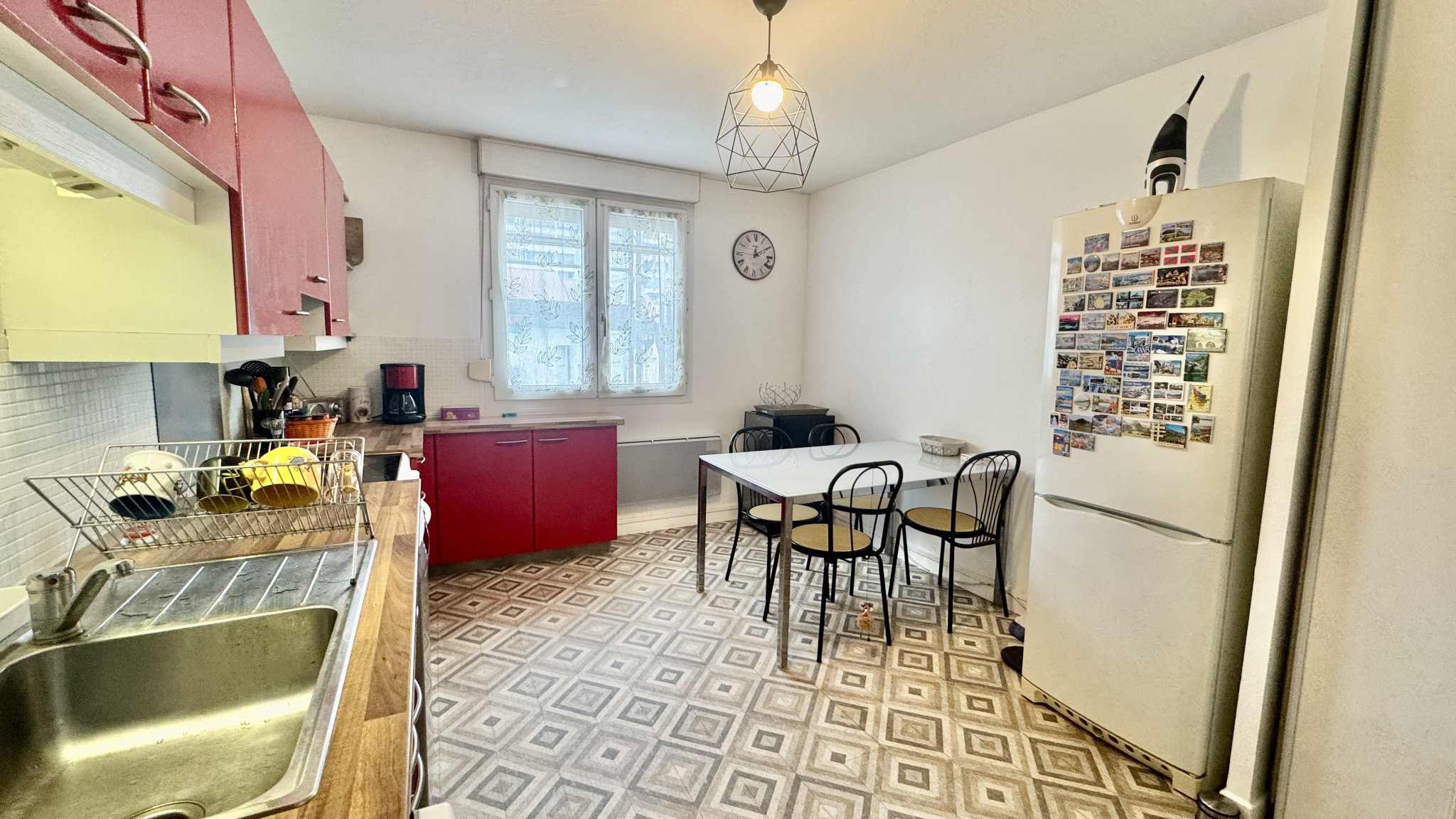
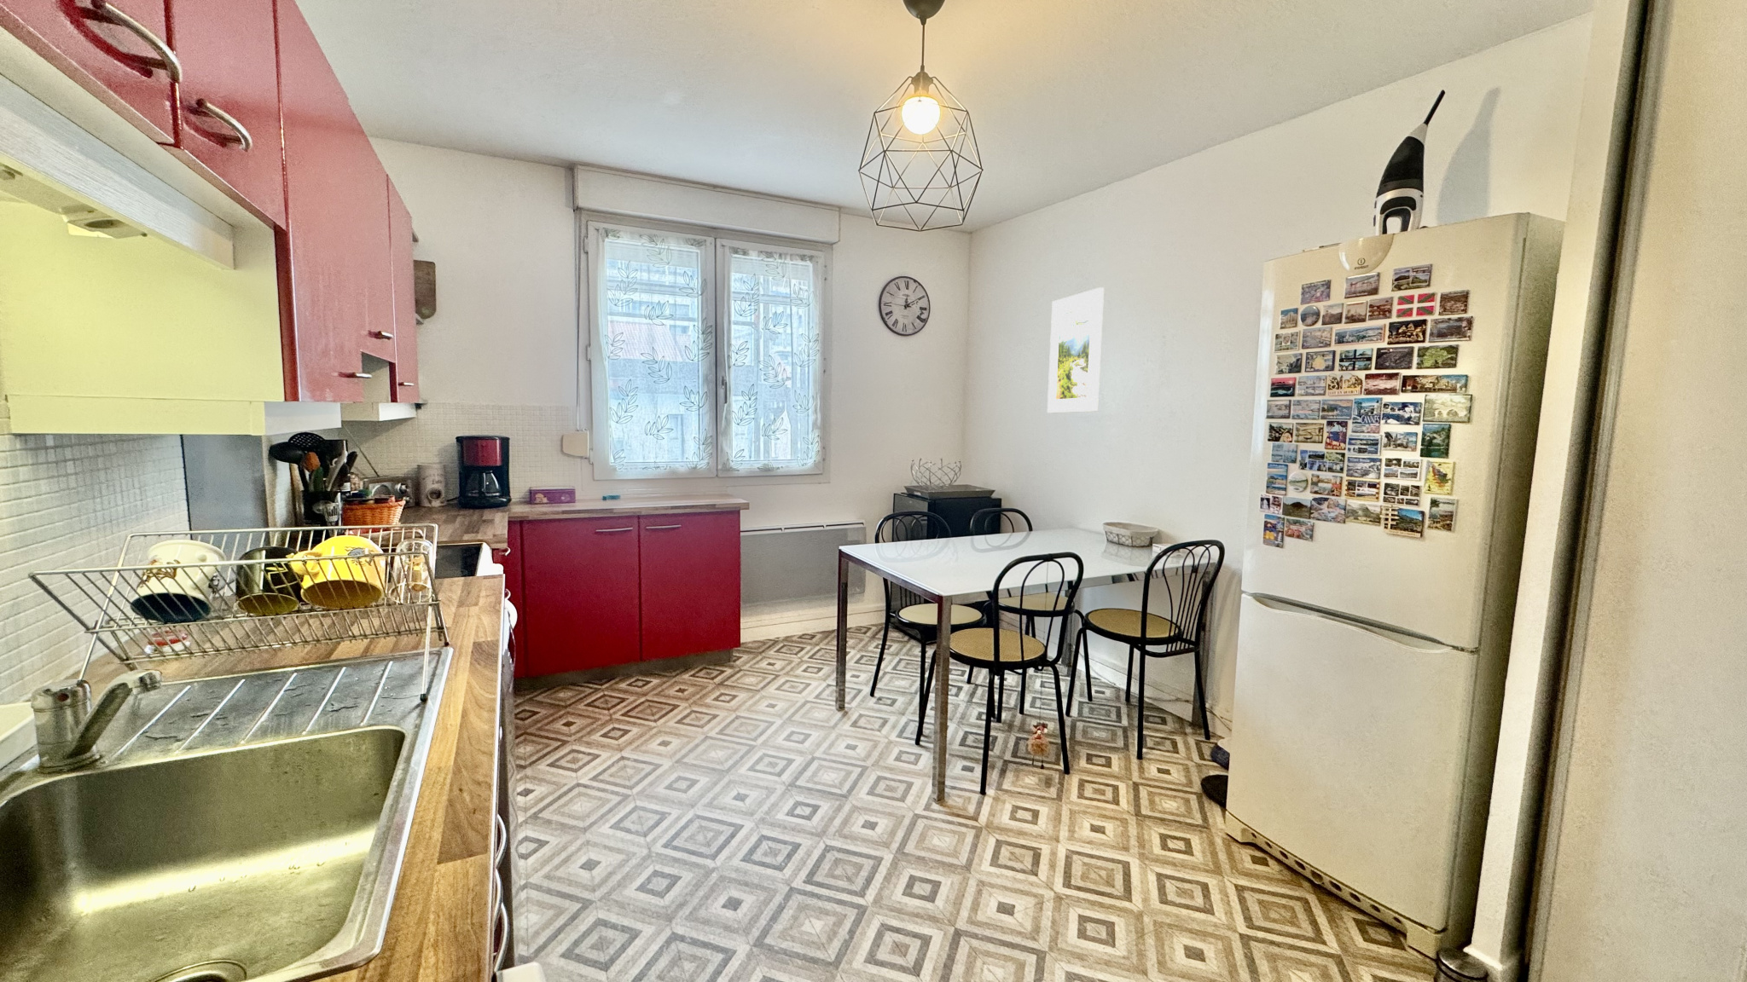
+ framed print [1046,287,1105,414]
